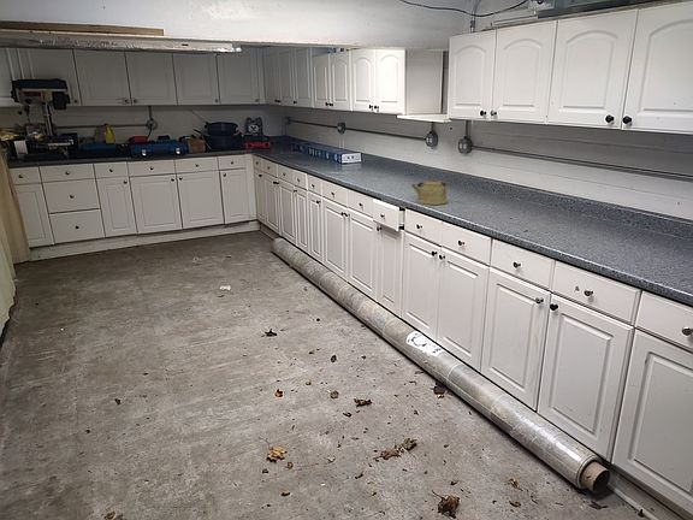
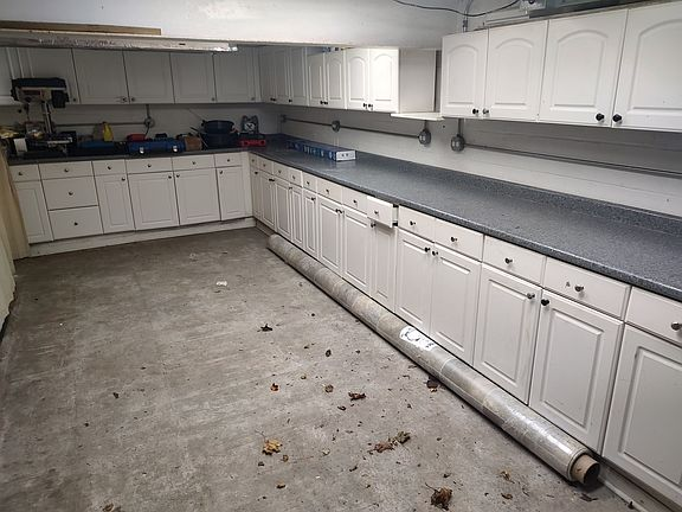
- kettle [410,177,449,206]
